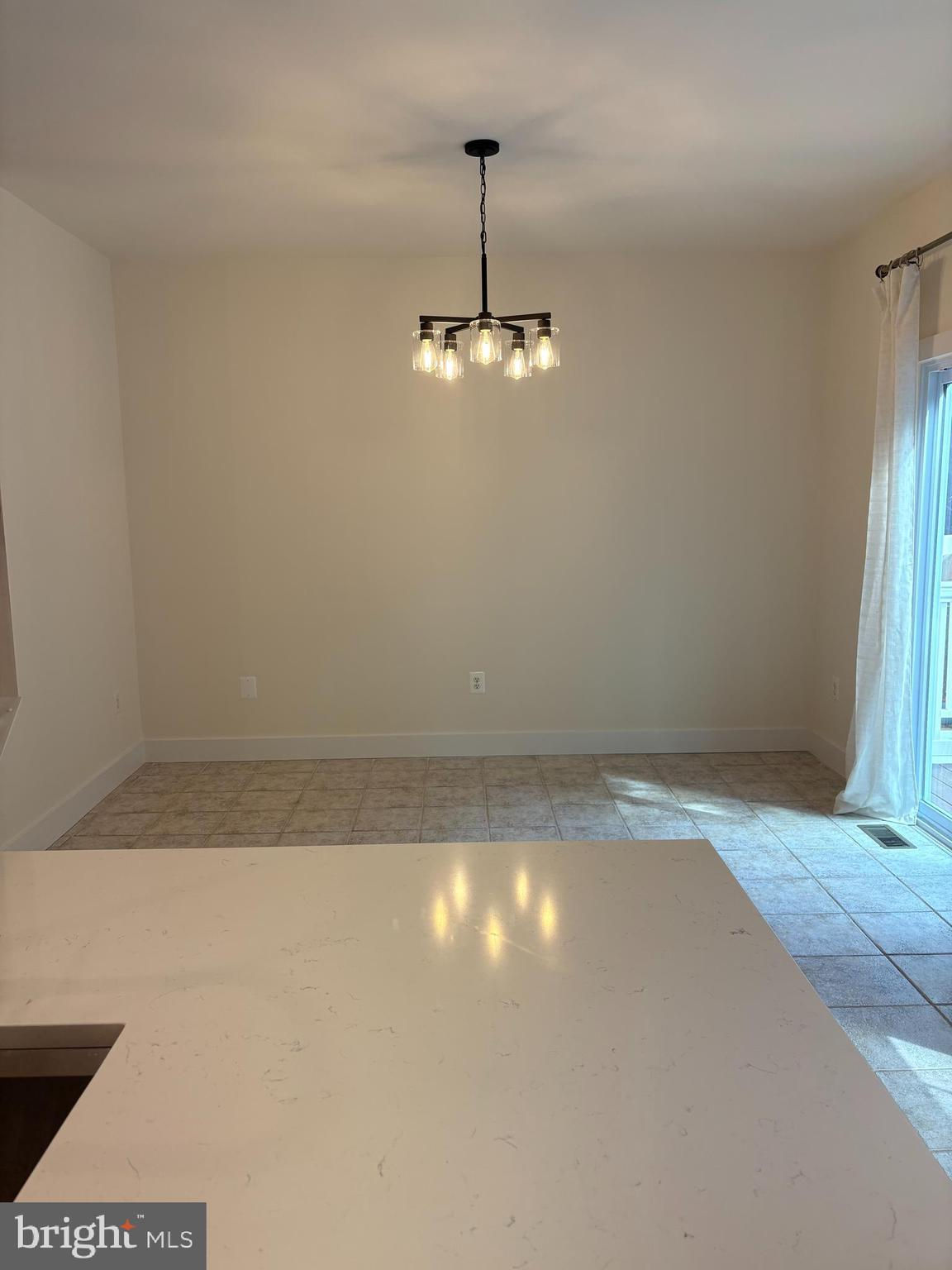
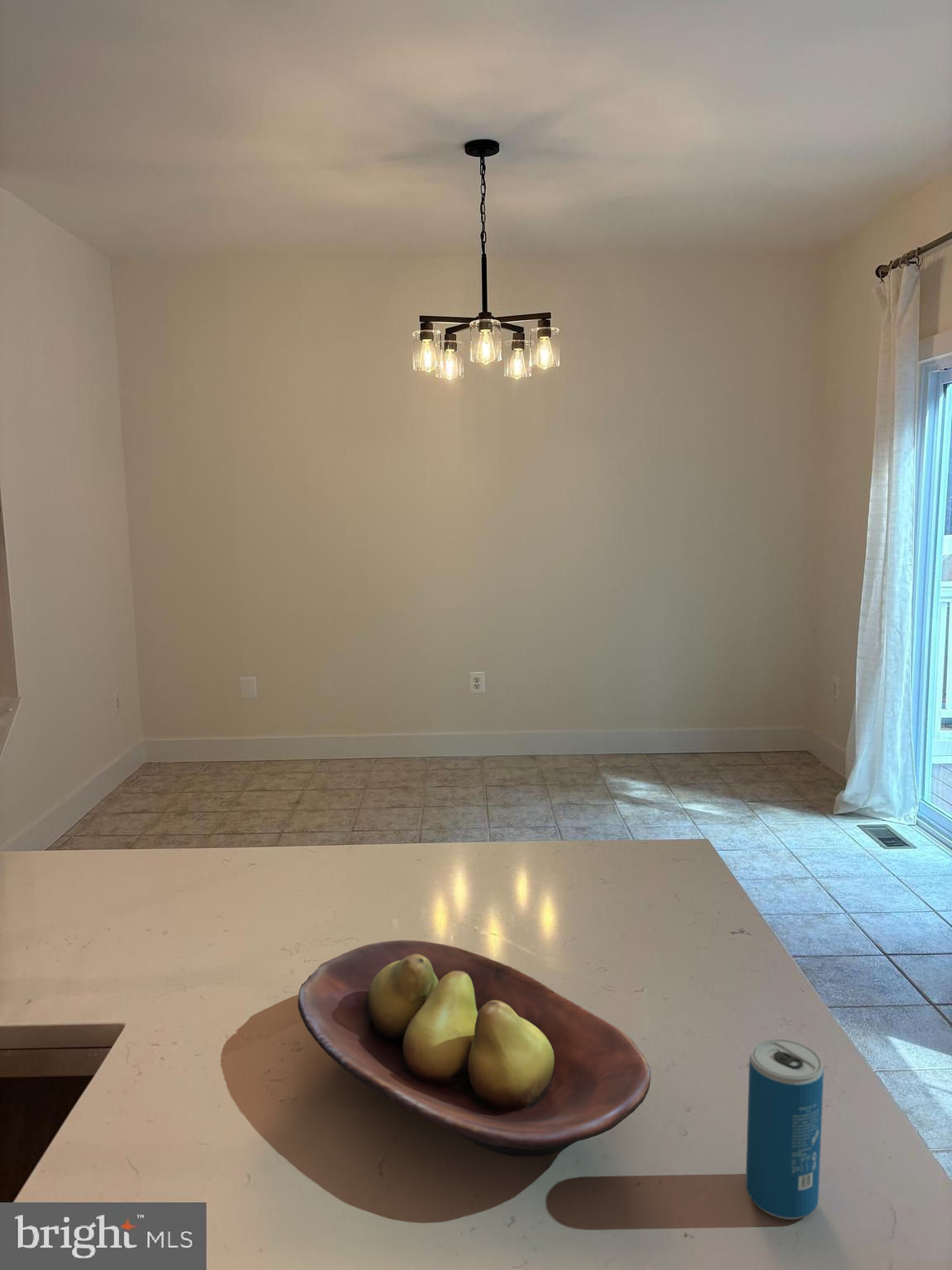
+ fruit bowl [297,939,651,1158]
+ beverage can [745,1038,825,1220]
